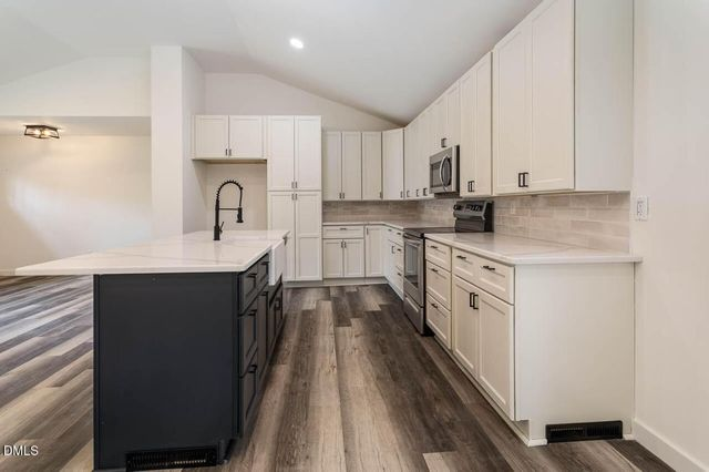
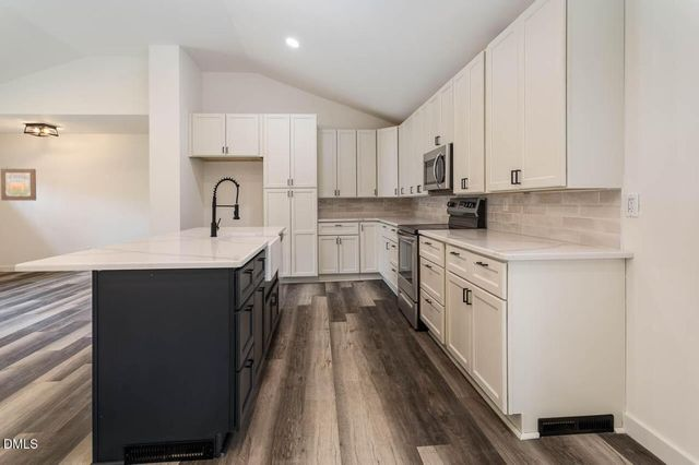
+ wall art [0,168,37,202]
